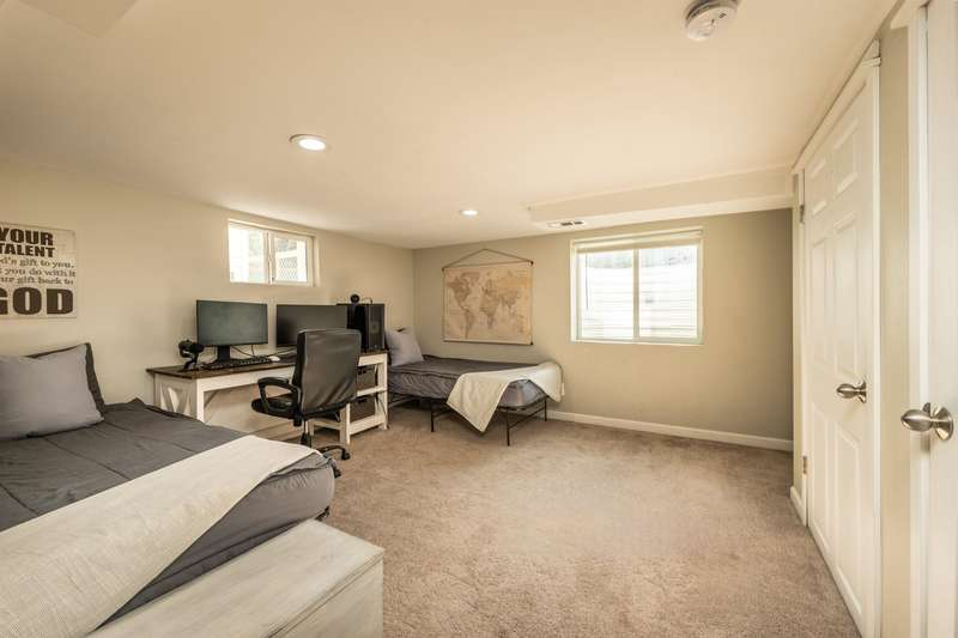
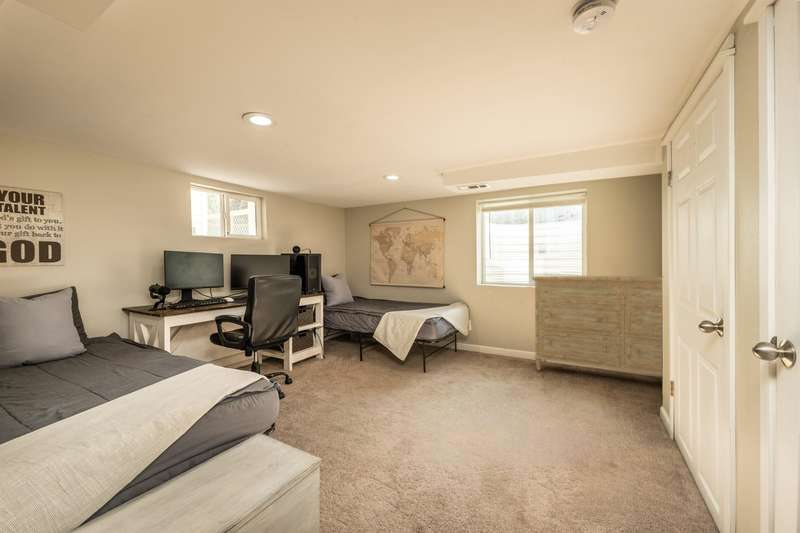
+ dresser [531,274,663,377]
